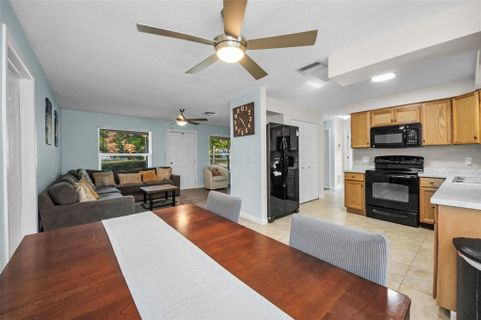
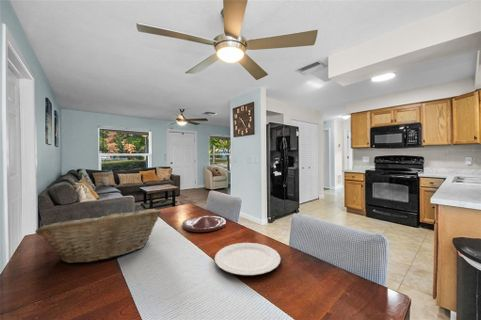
+ fruit basket [34,208,162,264]
+ plate [214,242,282,277]
+ plate [181,215,227,233]
